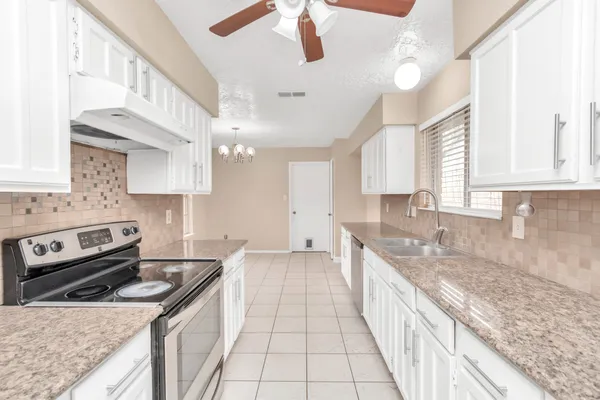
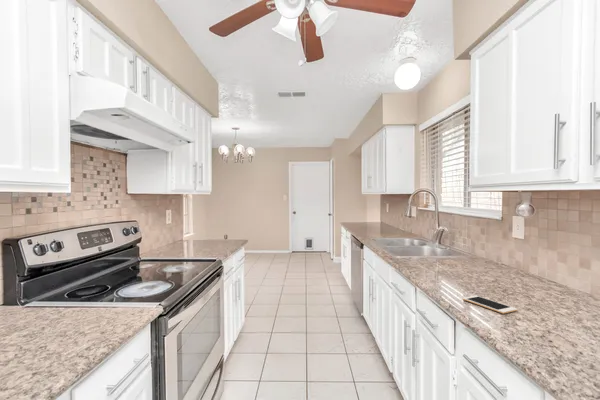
+ cell phone [462,295,518,315]
